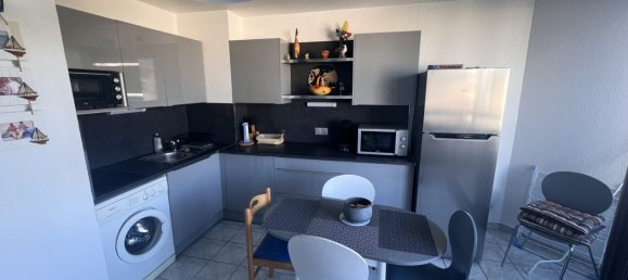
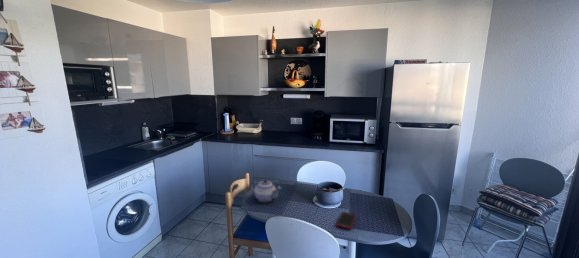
+ cell phone [335,211,357,230]
+ teapot [249,179,282,203]
